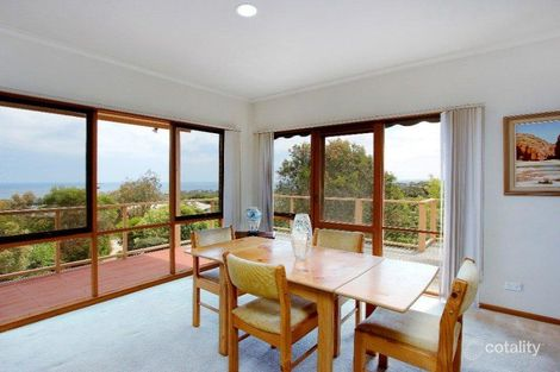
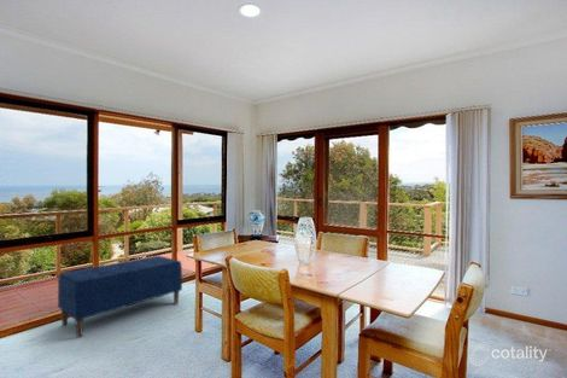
+ bench [57,255,183,338]
